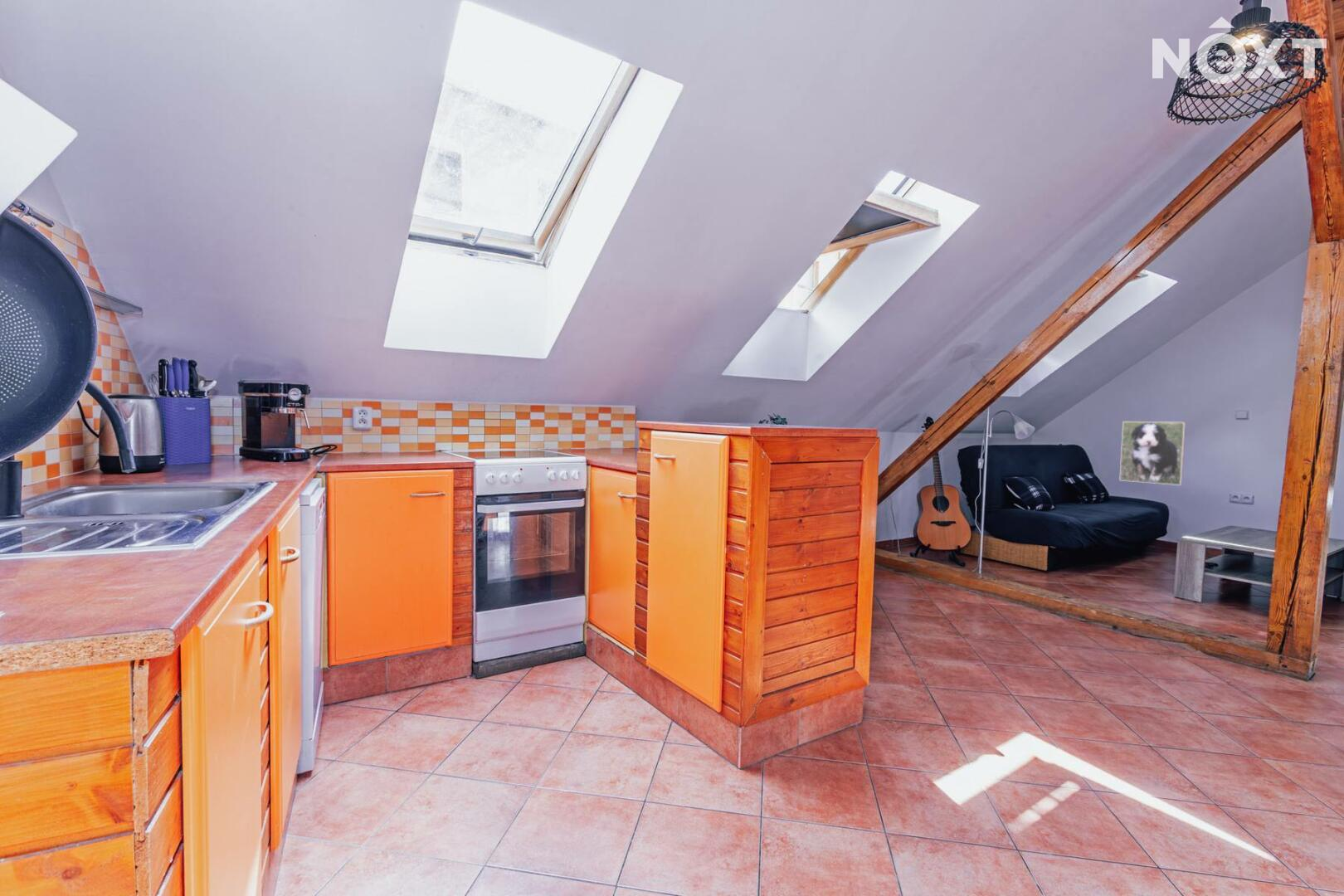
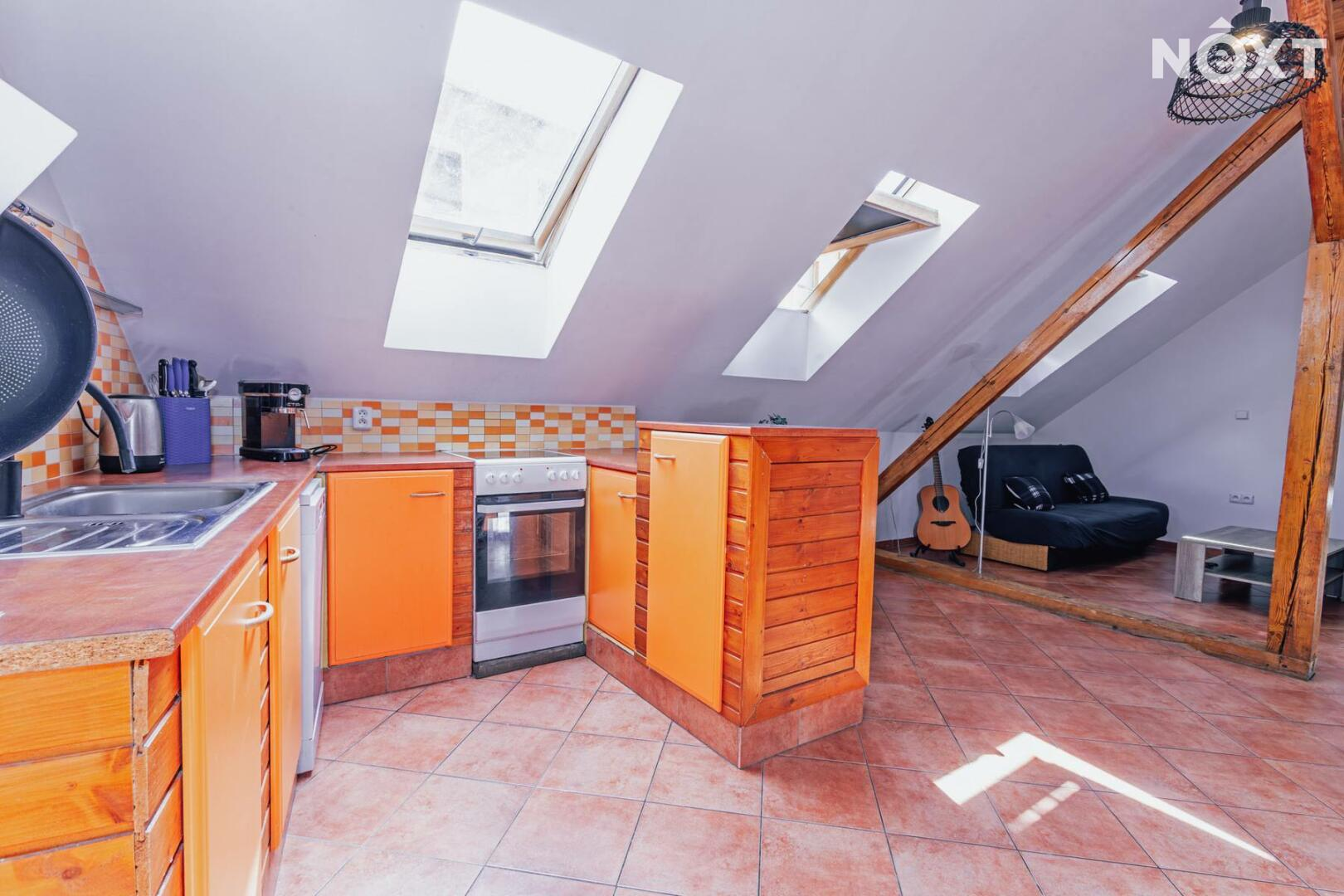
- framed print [1118,421,1186,486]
